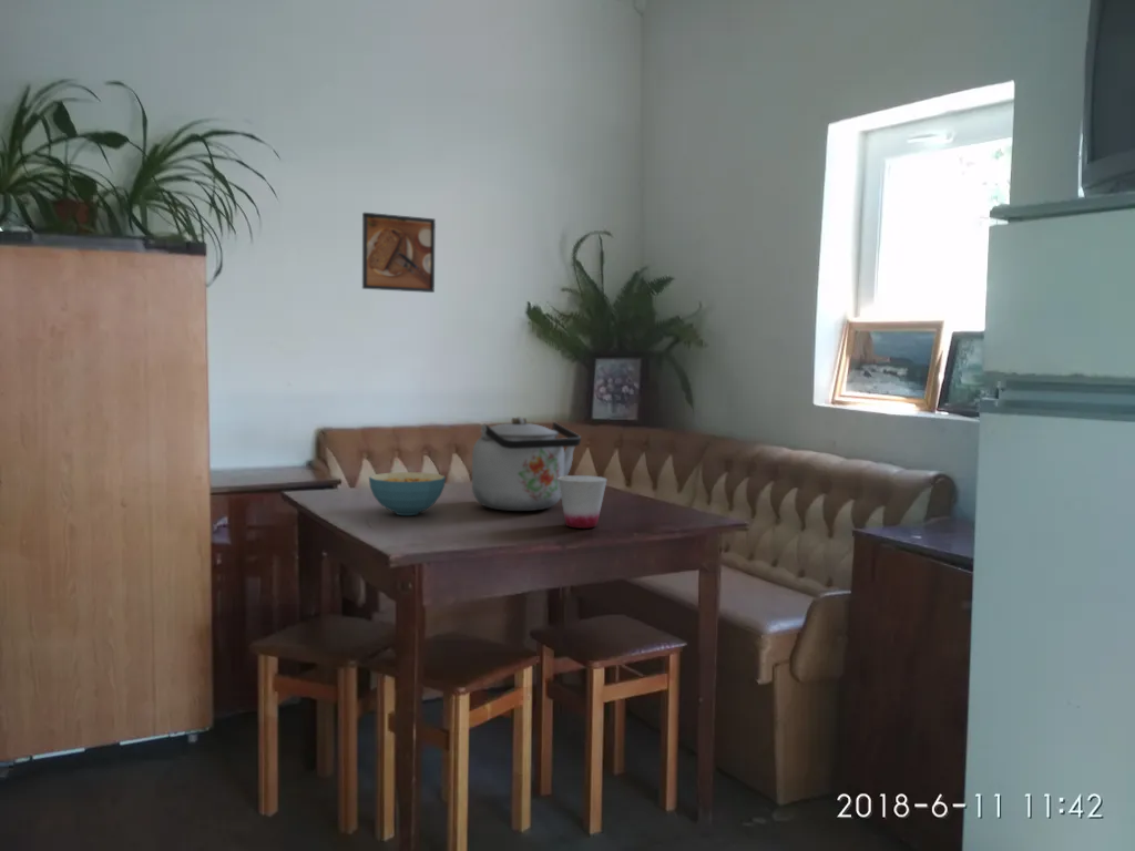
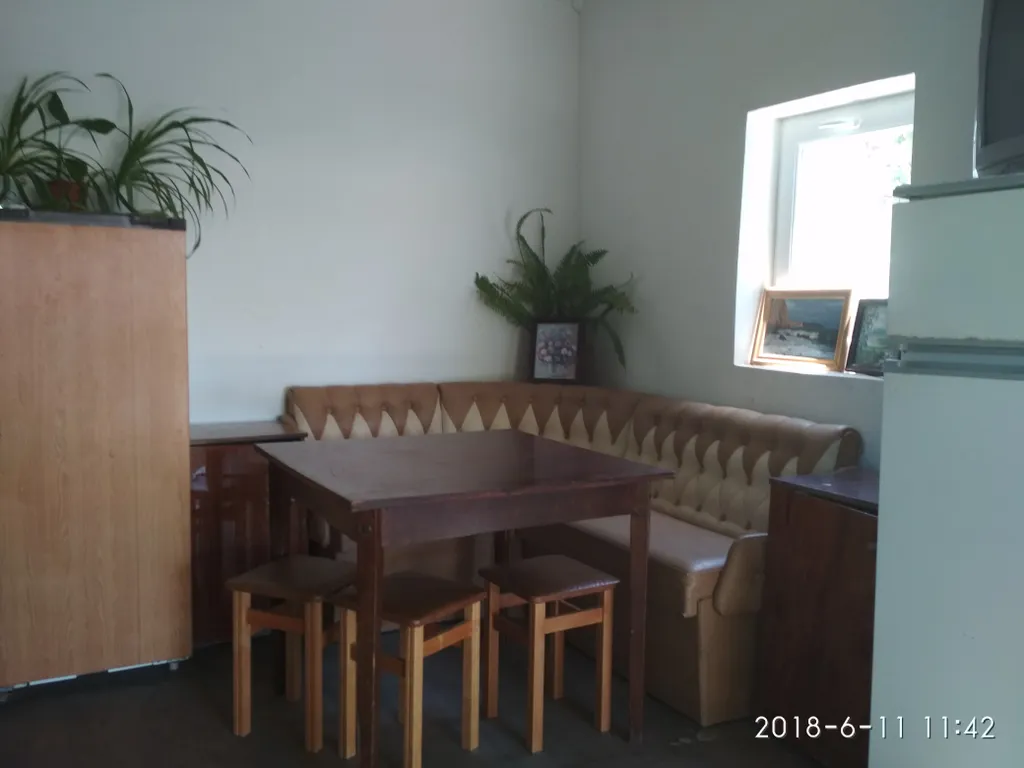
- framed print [361,212,437,294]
- cup [558,474,609,530]
- cereal bowl [368,471,447,516]
- kettle [471,416,582,512]
